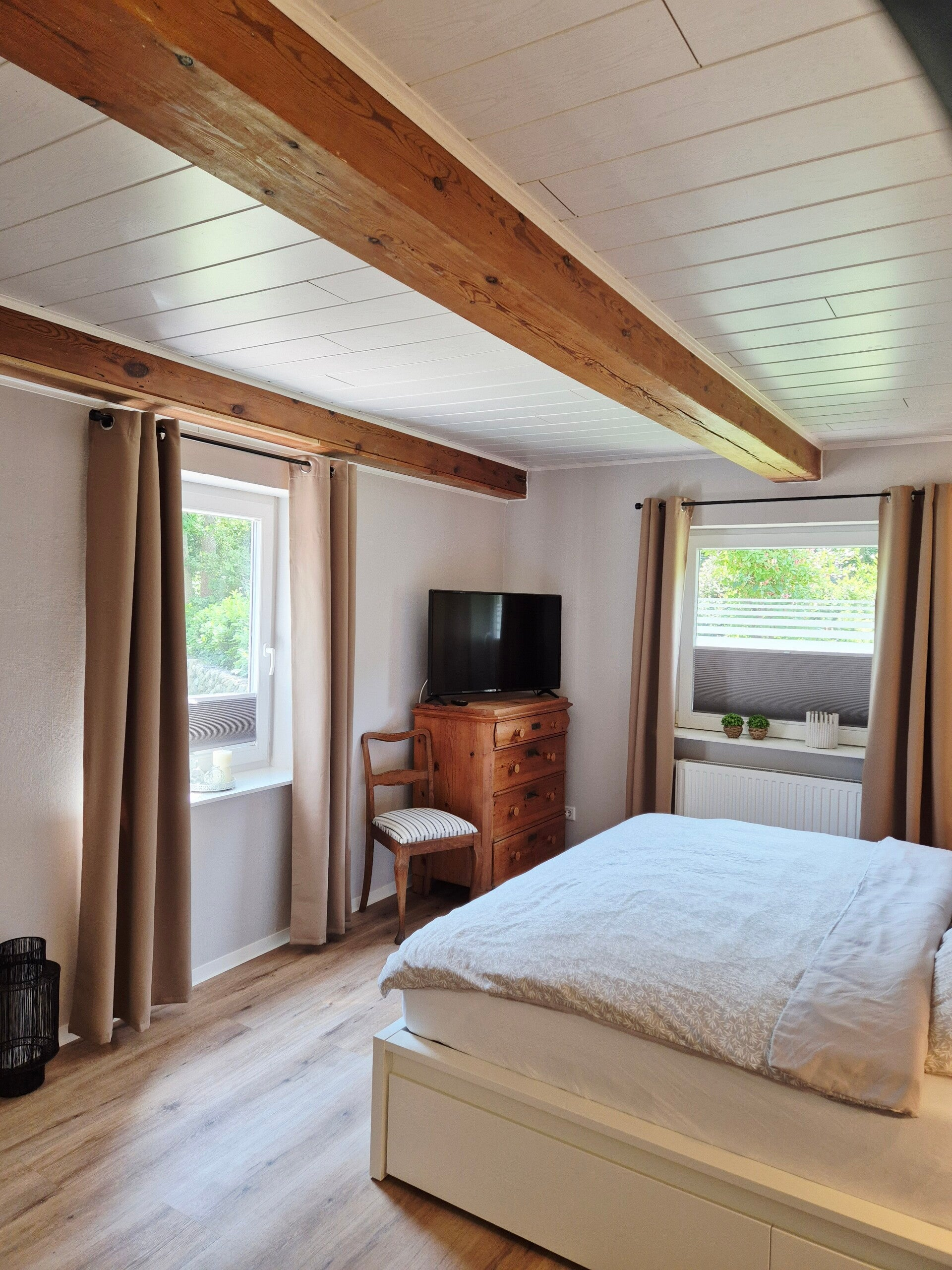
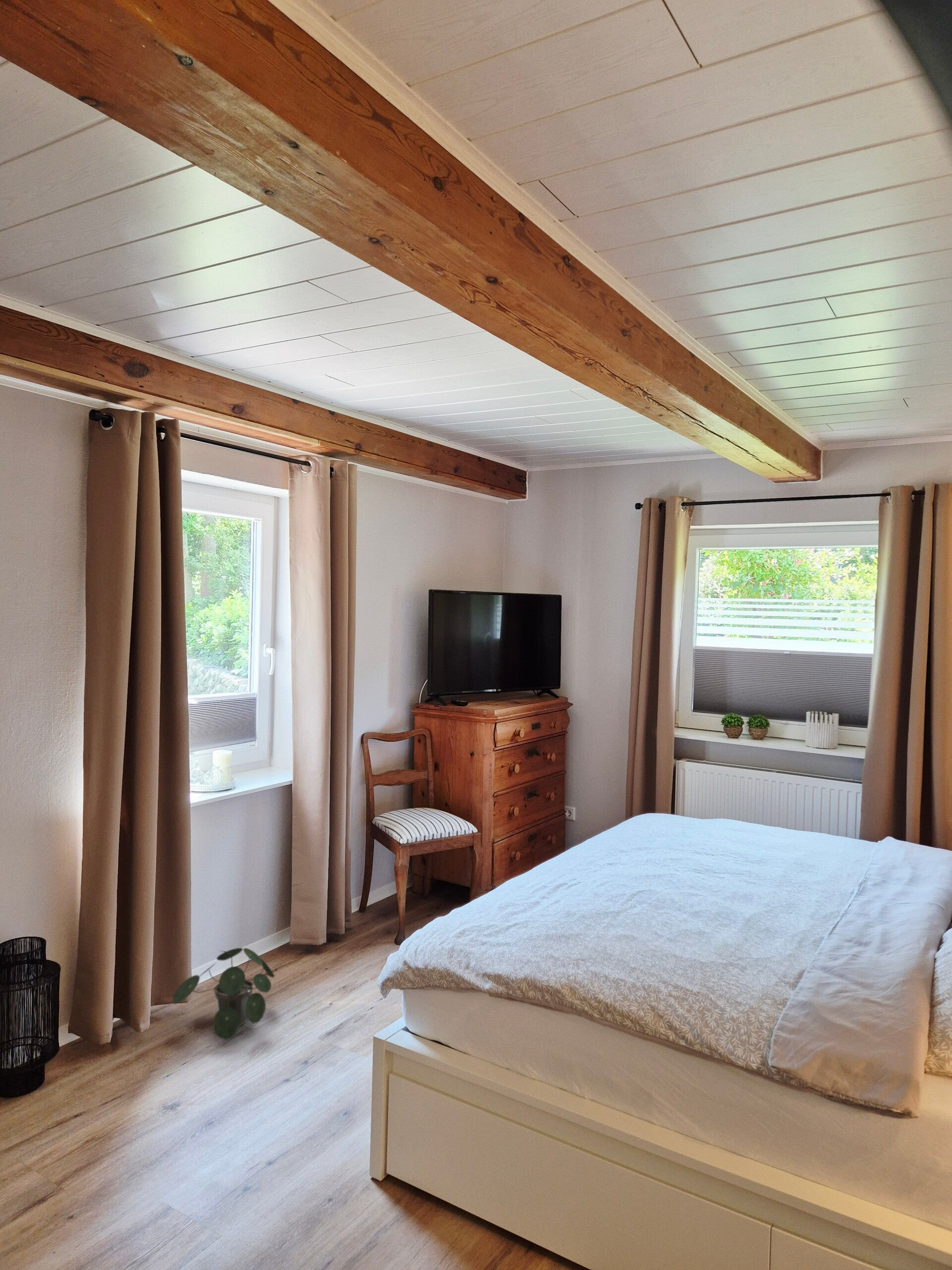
+ potted plant [173,948,275,1040]
